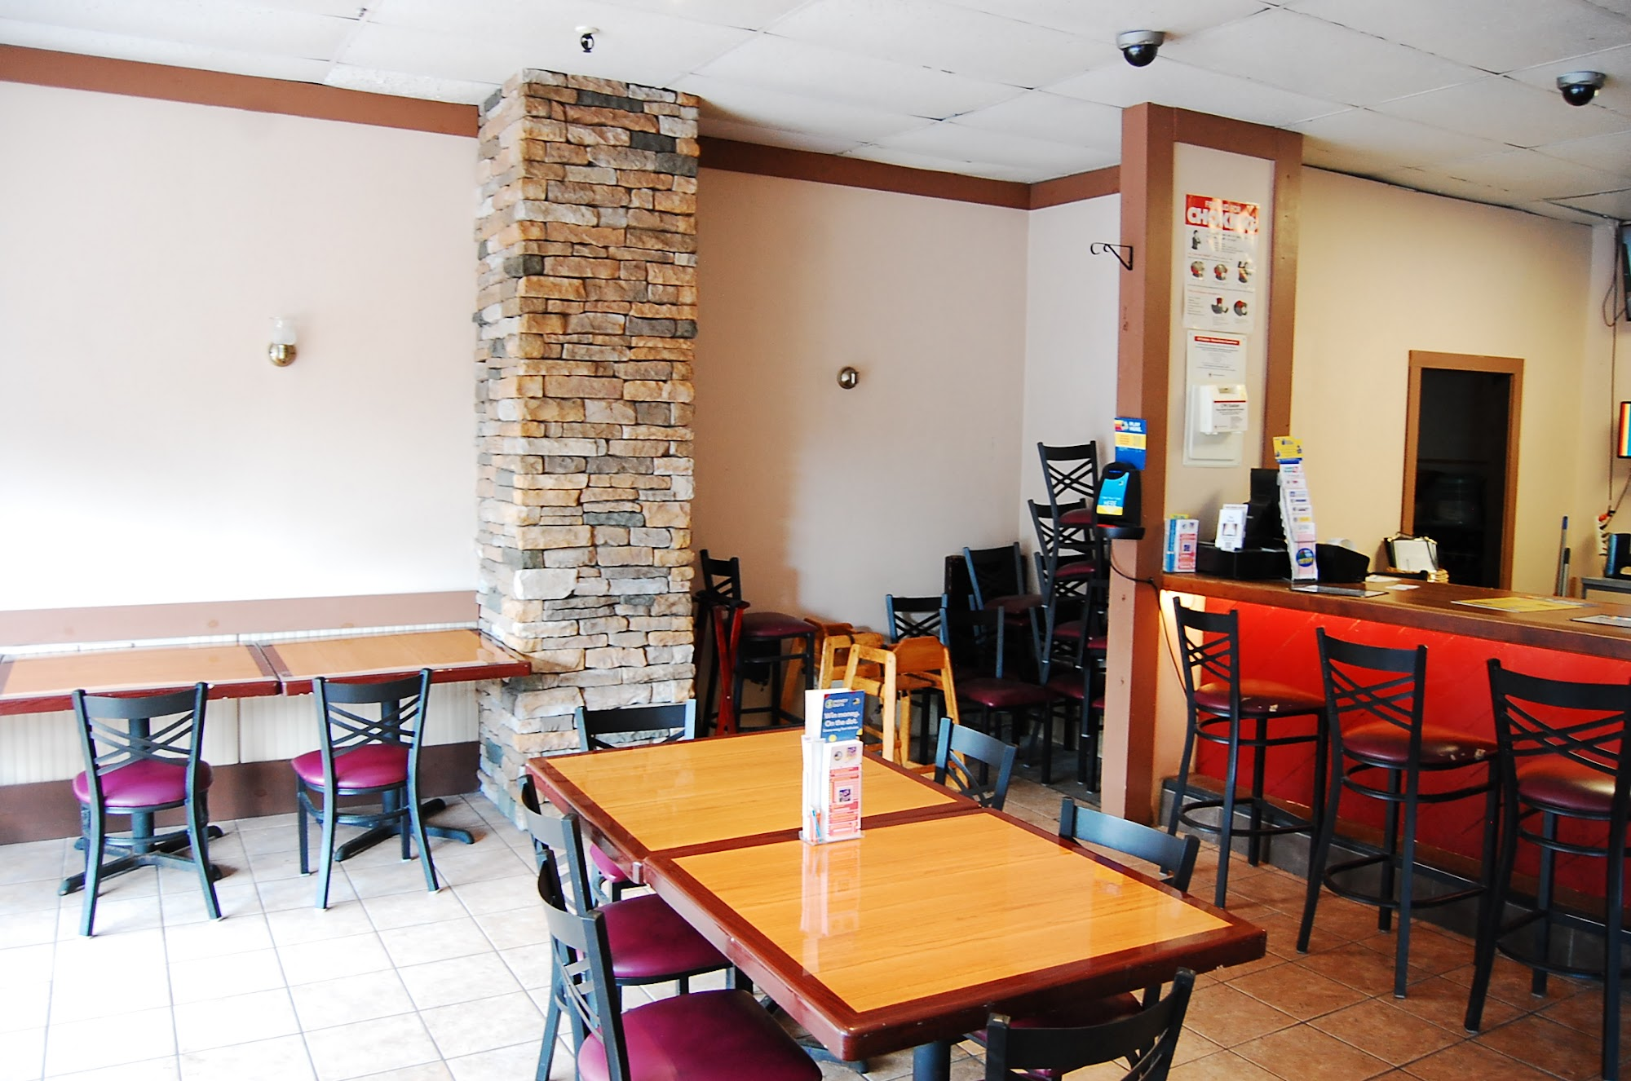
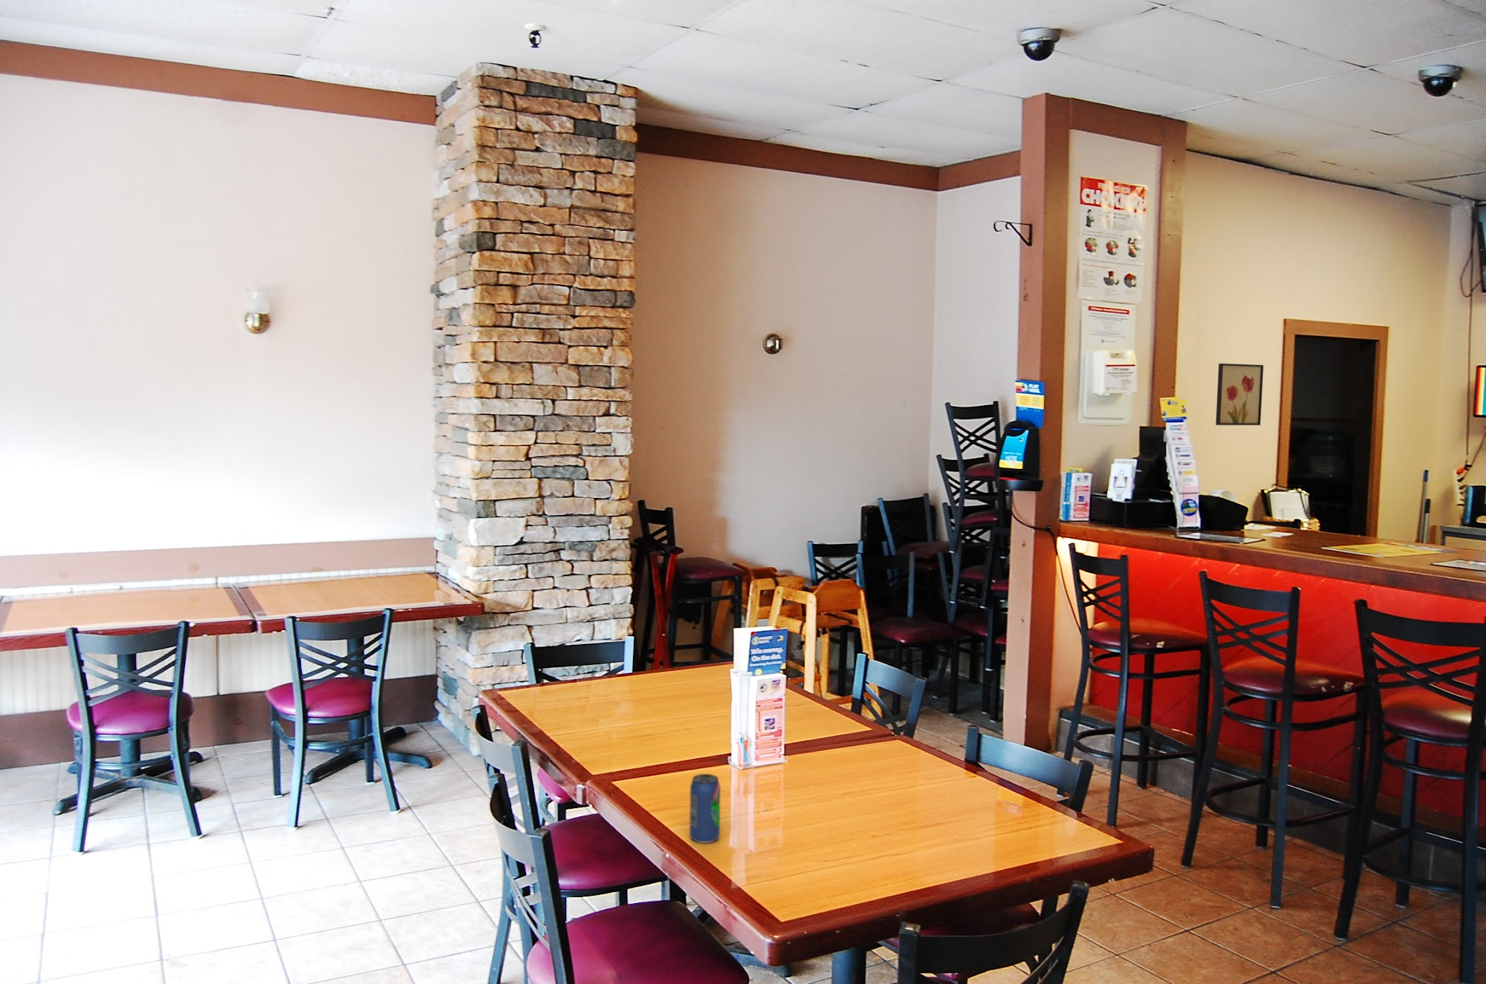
+ wall art [1215,362,1265,426]
+ beverage can [689,773,721,843]
